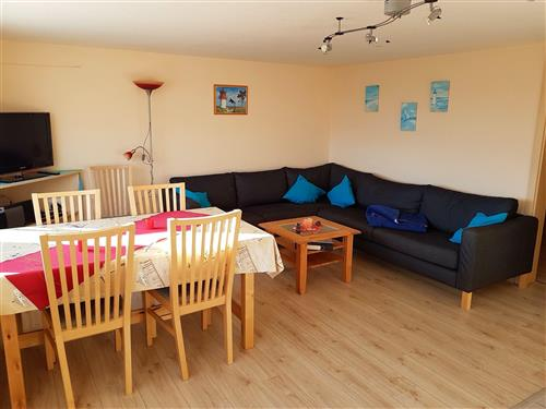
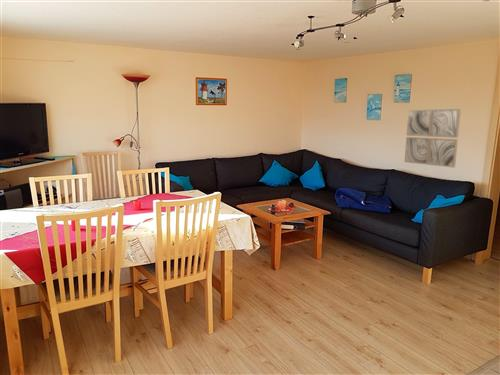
+ wall art [404,108,462,169]
